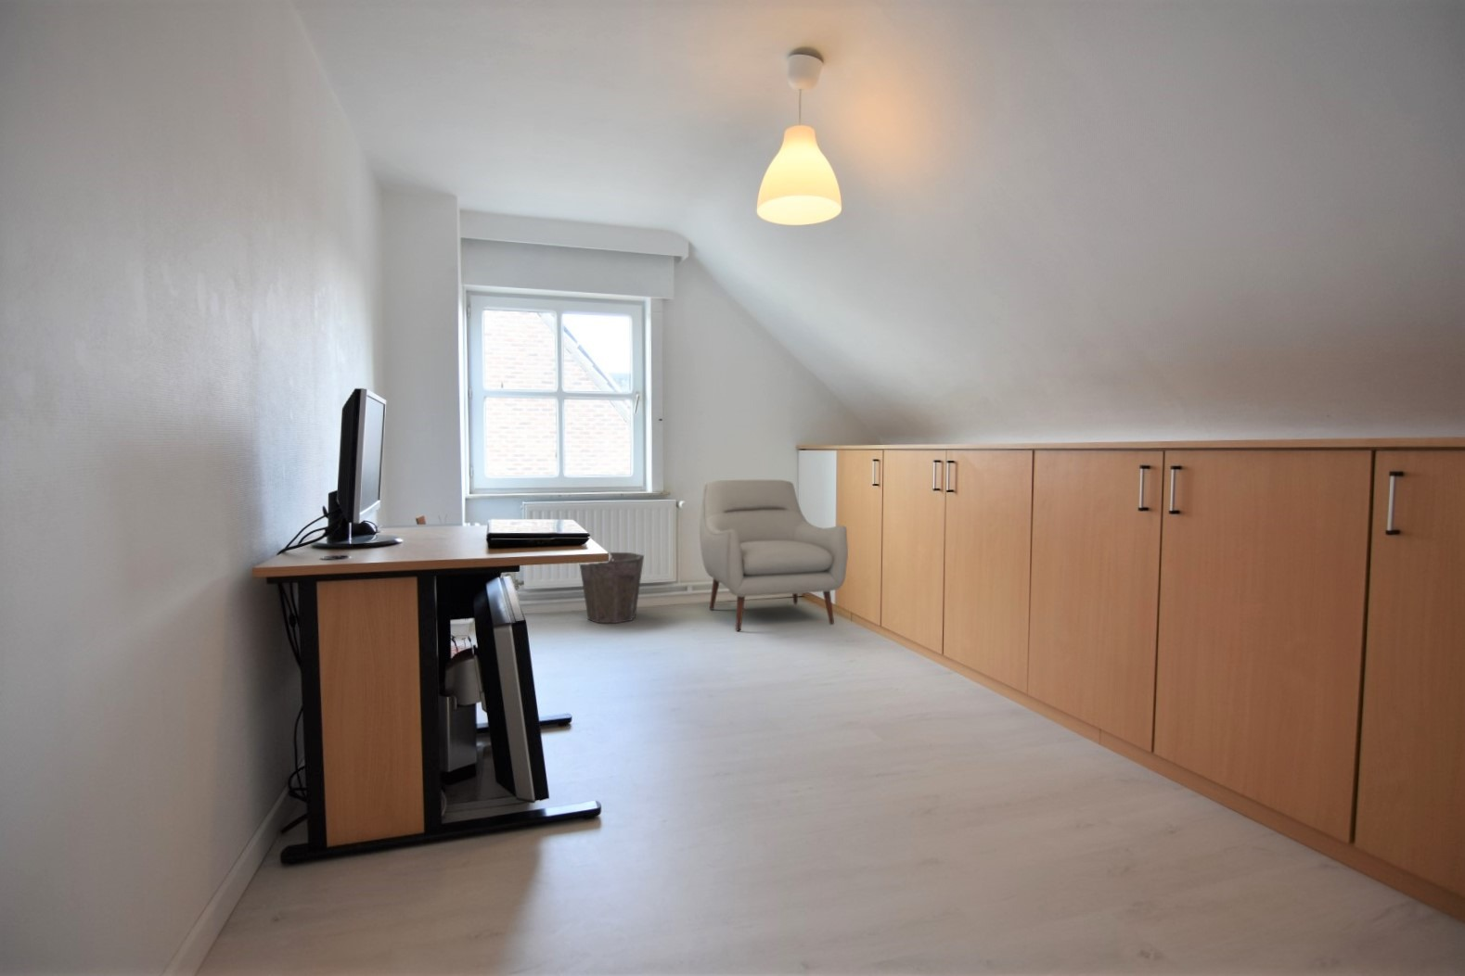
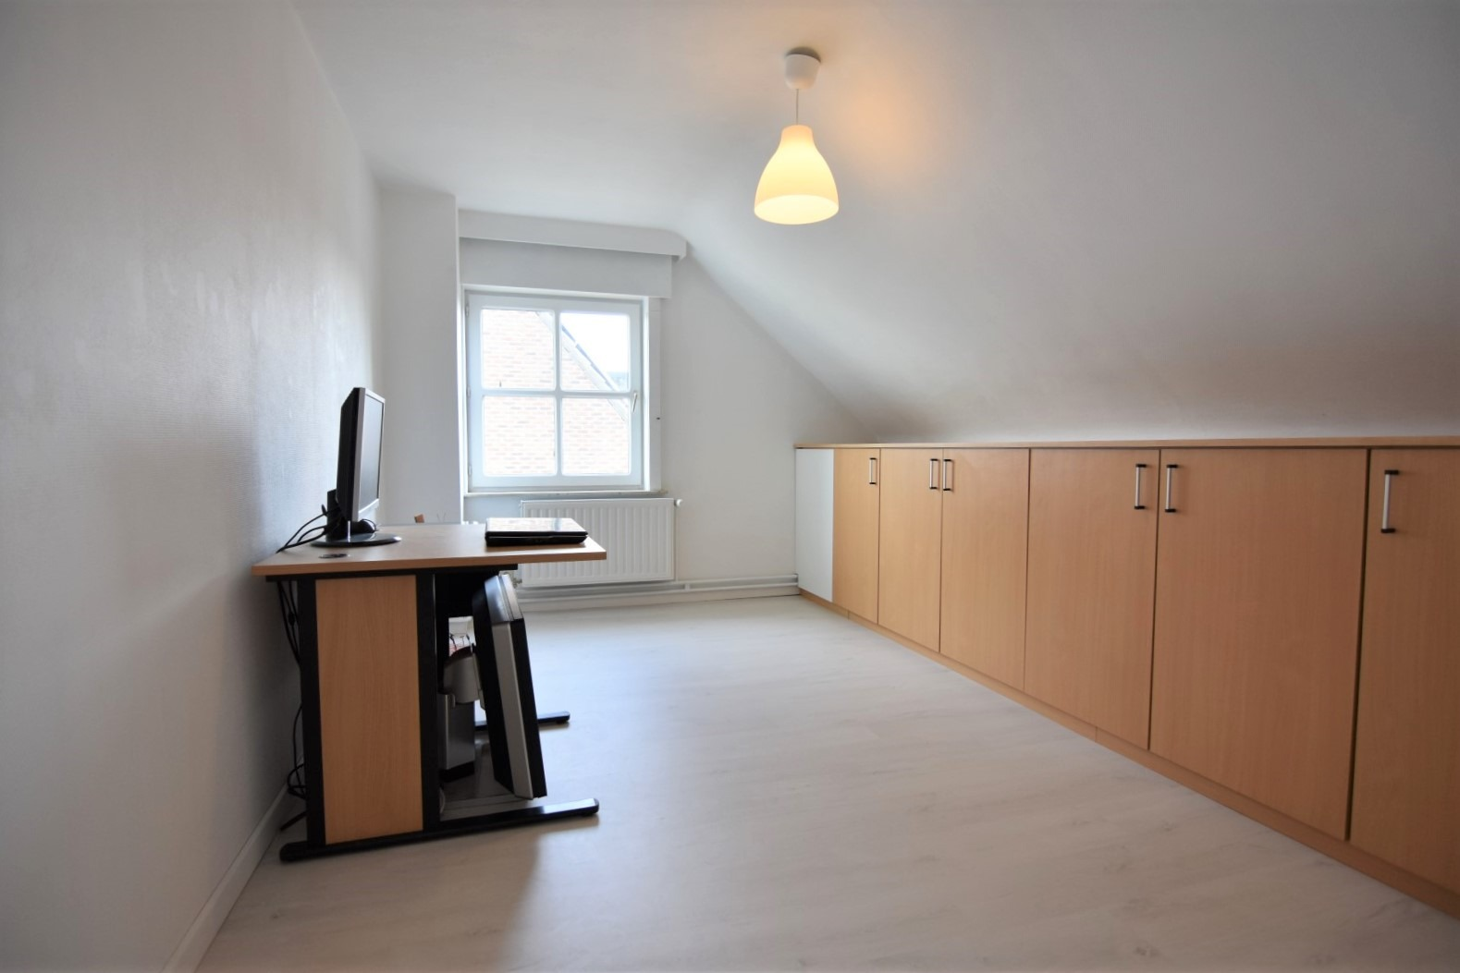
- chair [699,479,849,632]
- waste bin [579,551,645,625]
